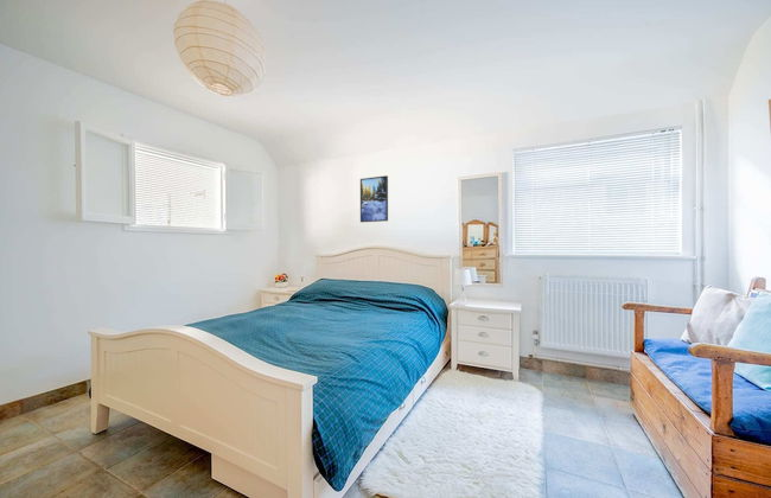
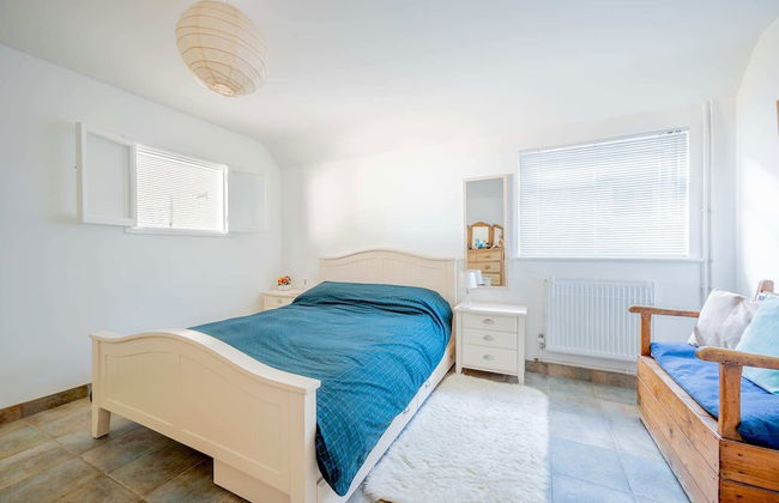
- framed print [359,174,389,223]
